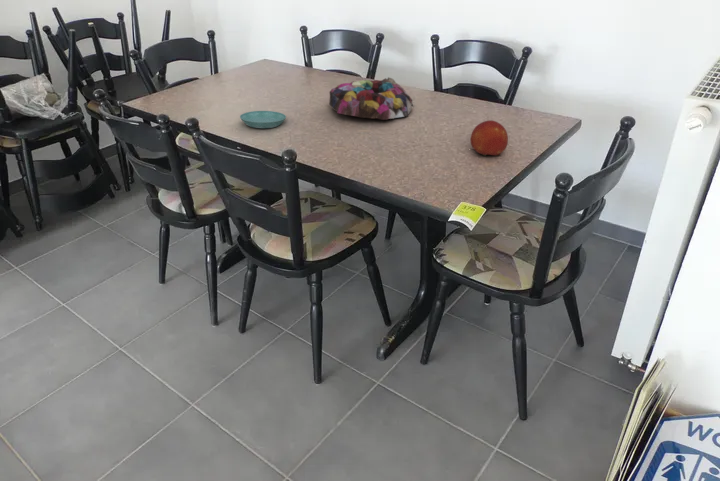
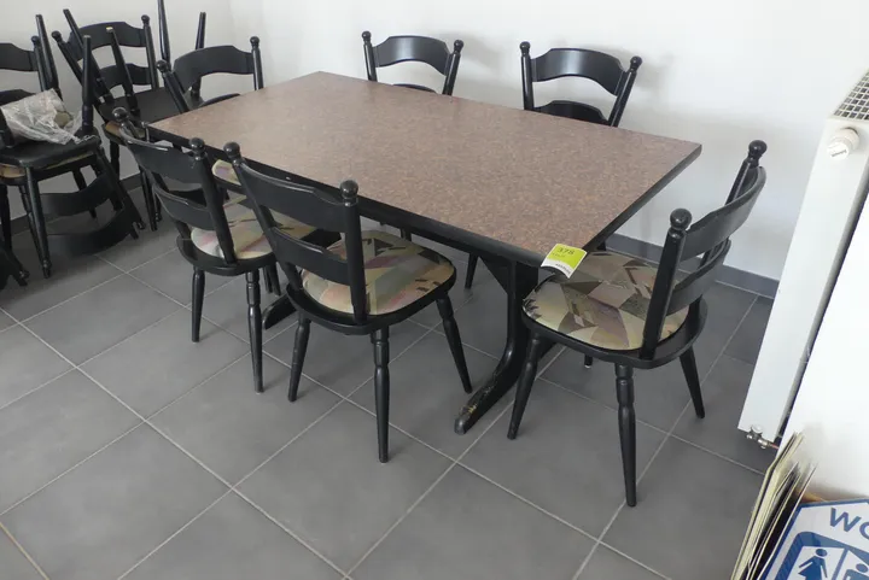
- saucer [239,110,287,129]
- fruit [469,119,509,157]
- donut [328,76,414,121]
